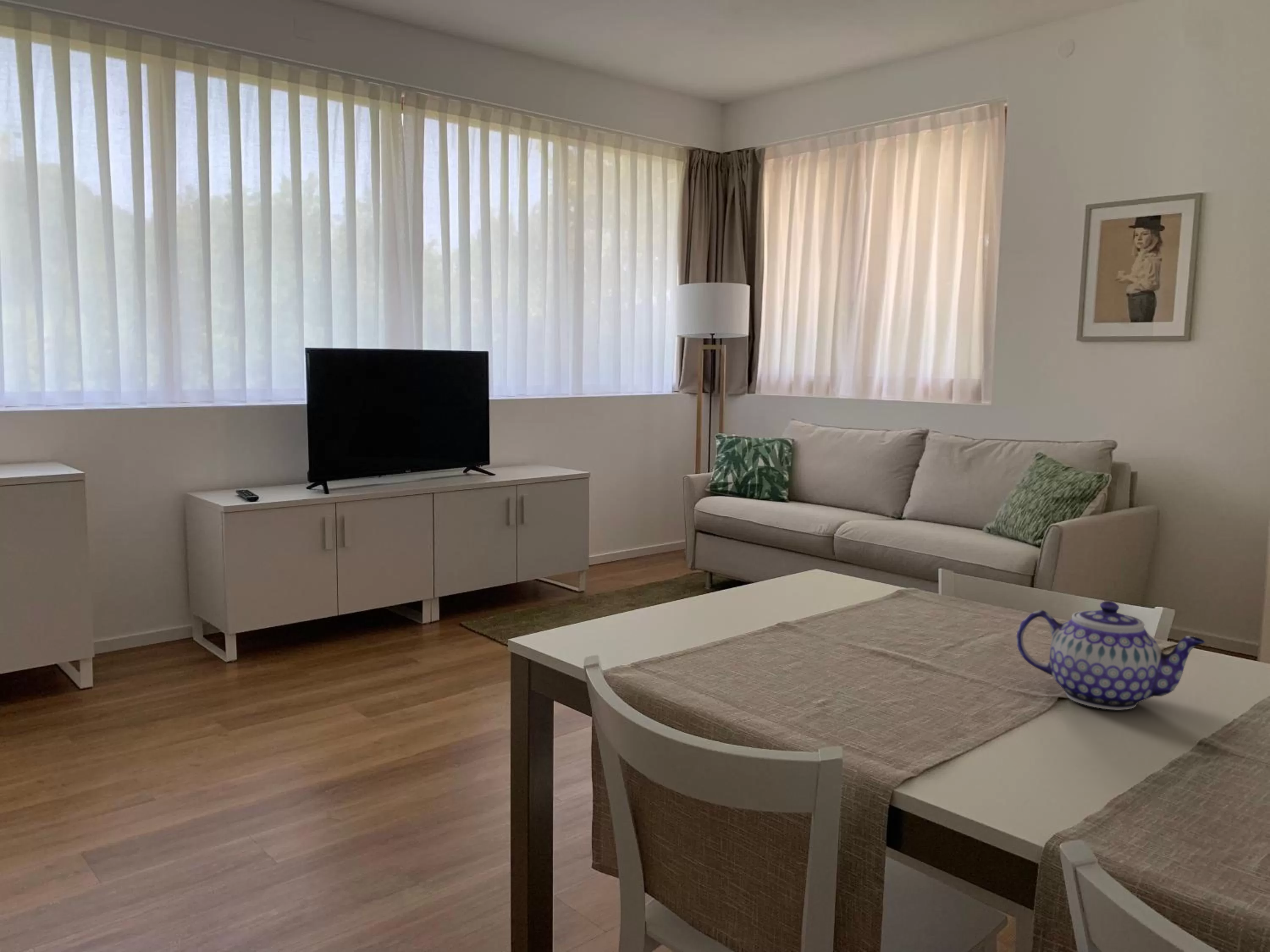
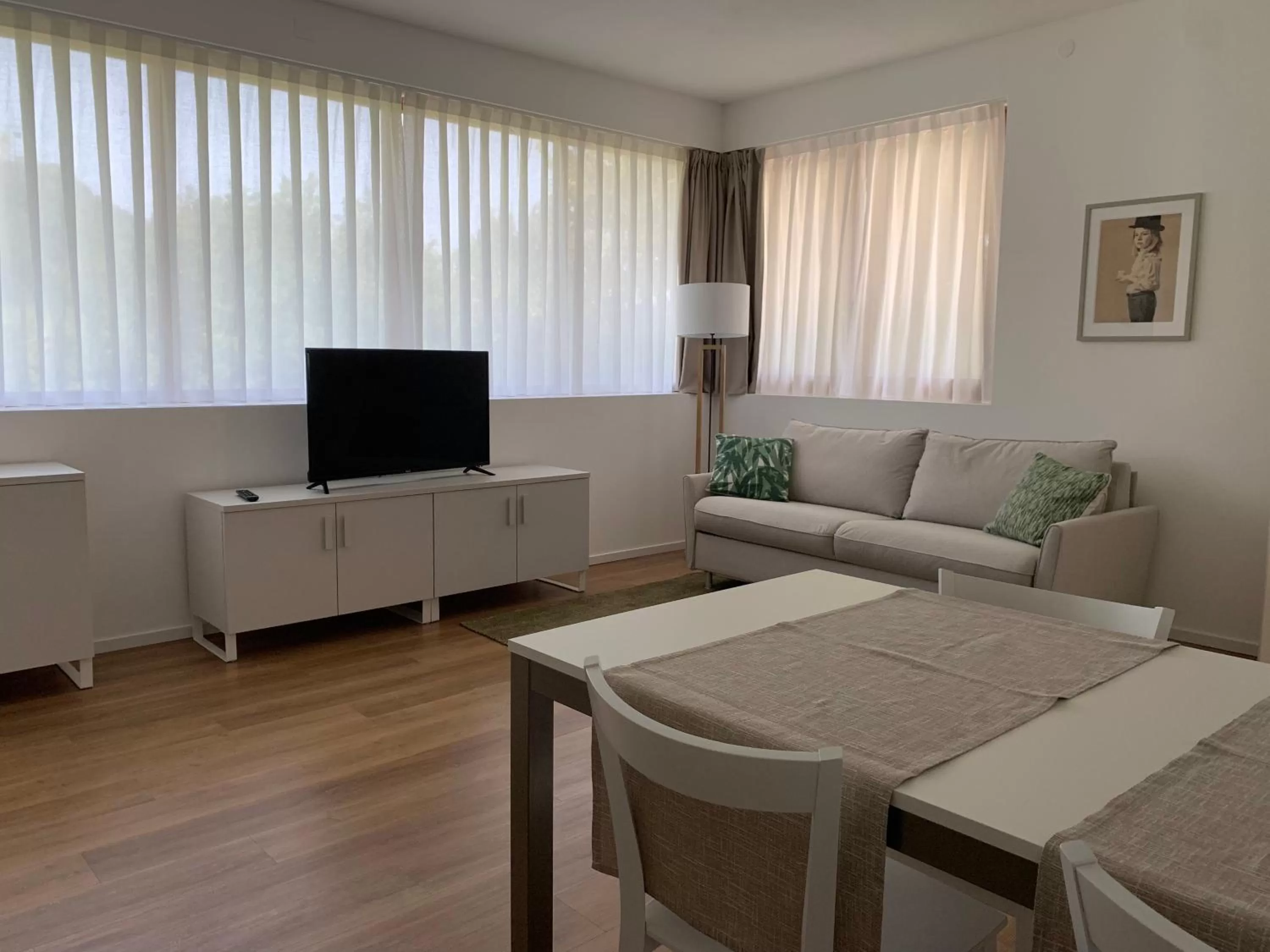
- teapot [1016,600,1205,710]
